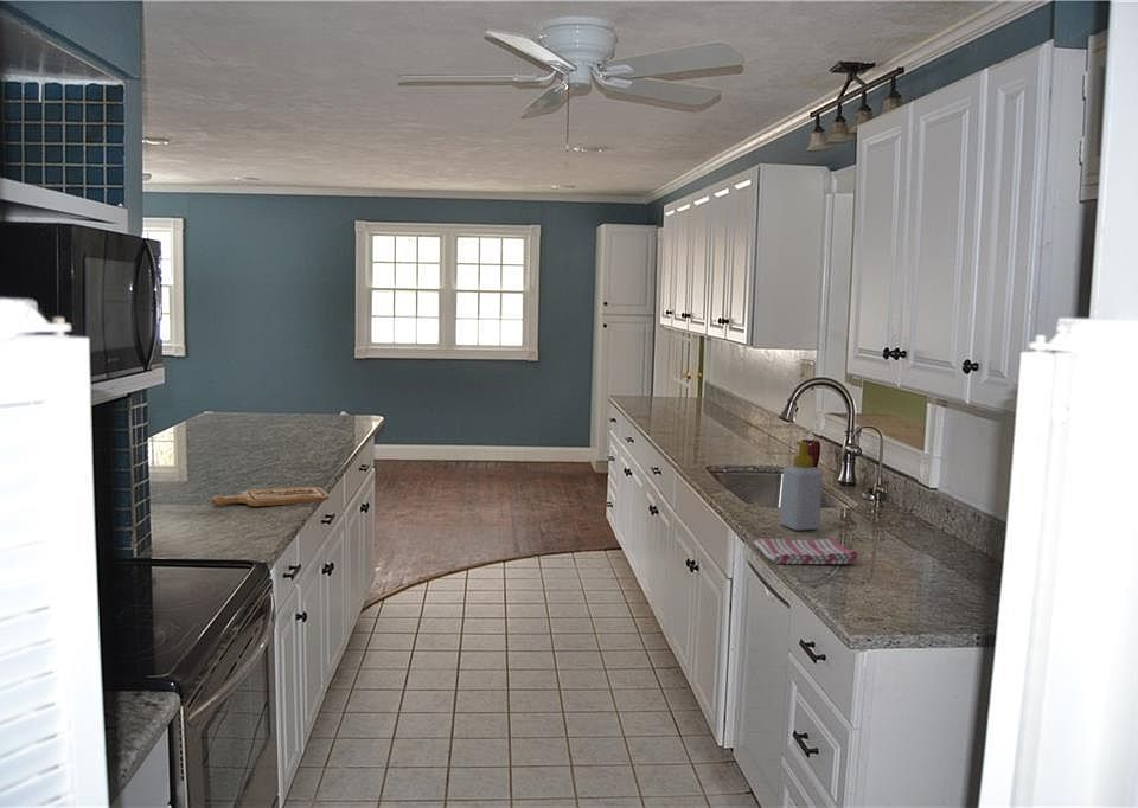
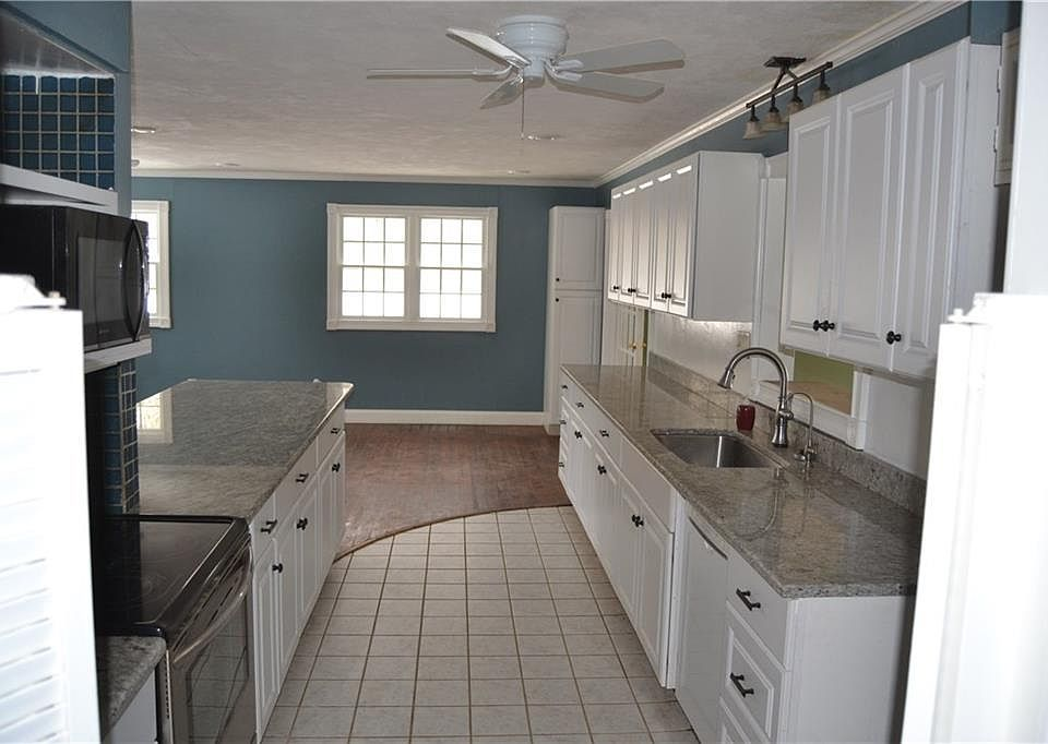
- dish towel [753,538,859,565]
- cutting board [210,486,330,507]
- soap bottle [779,441,824,532]
